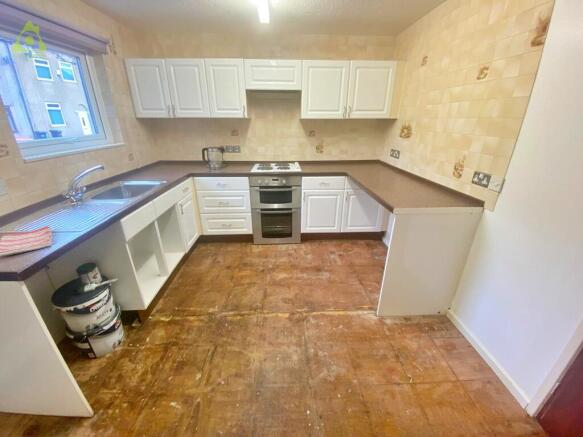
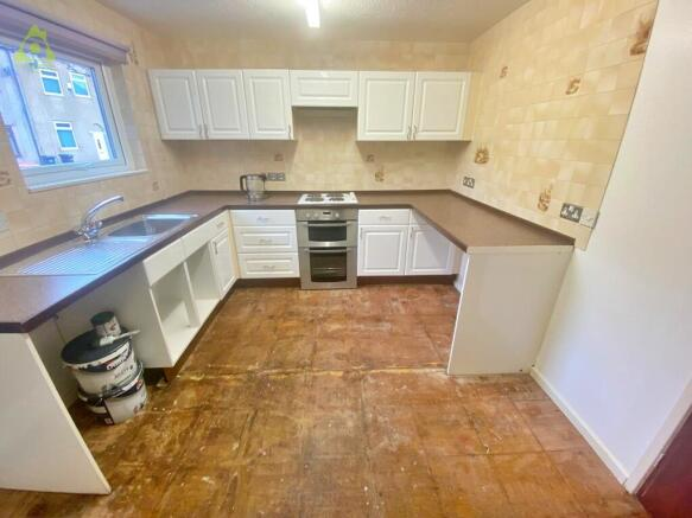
- dish towel [0,225,53,258]
